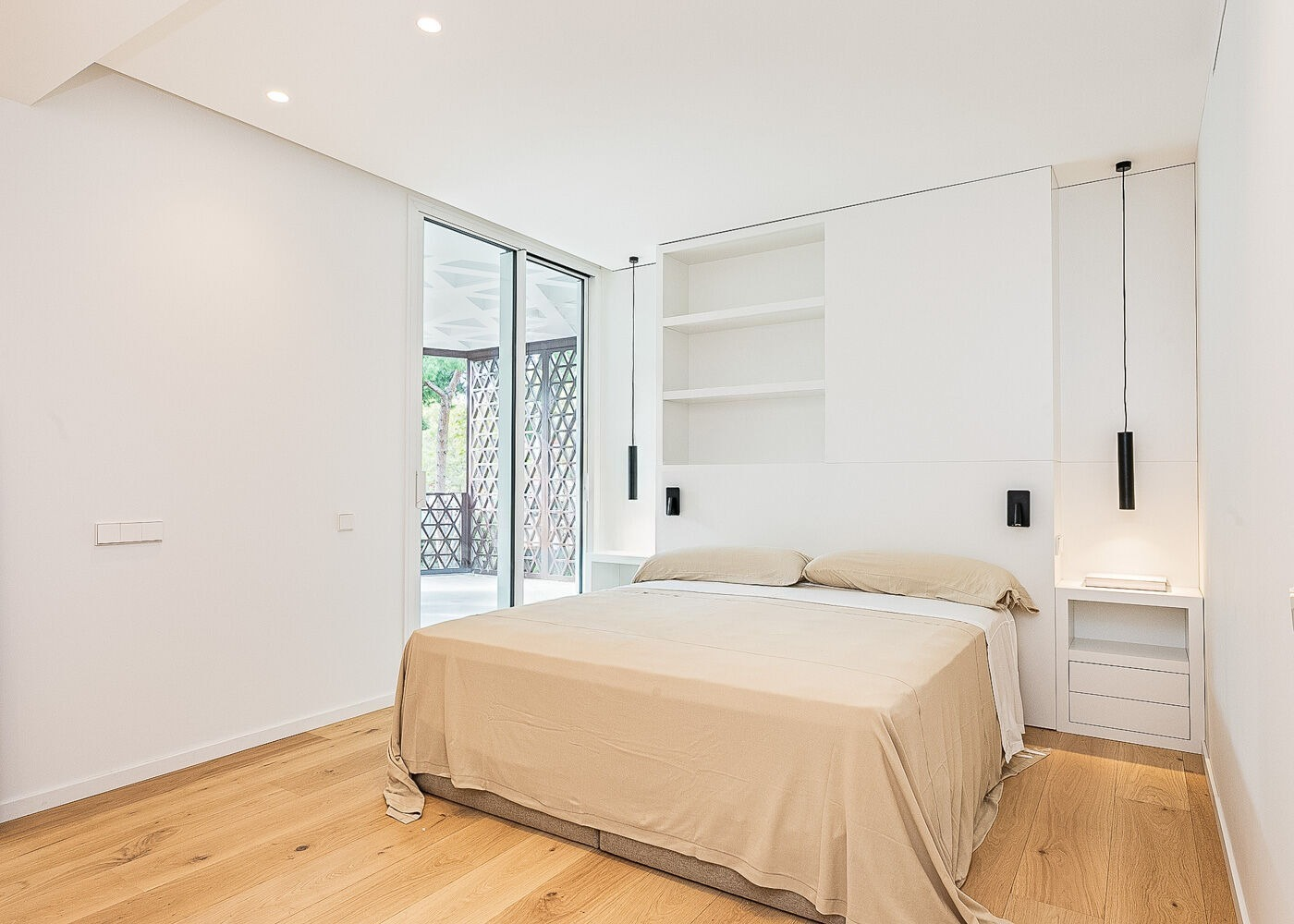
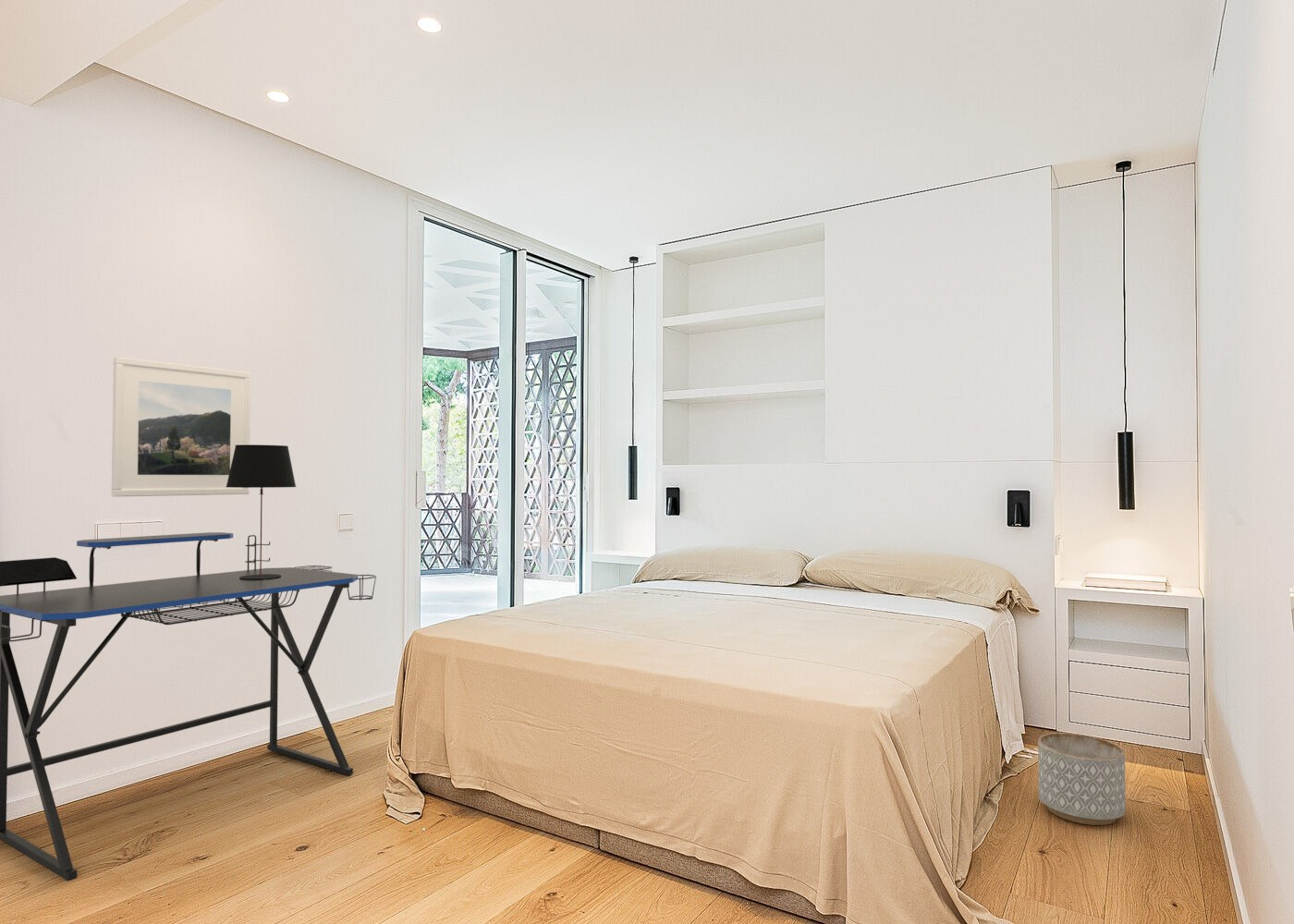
+ desk [0,531,377,881]
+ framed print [111,356,251,498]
+ table lamp [226,444,297,579]
+ planter [1037,732,1127,826]
